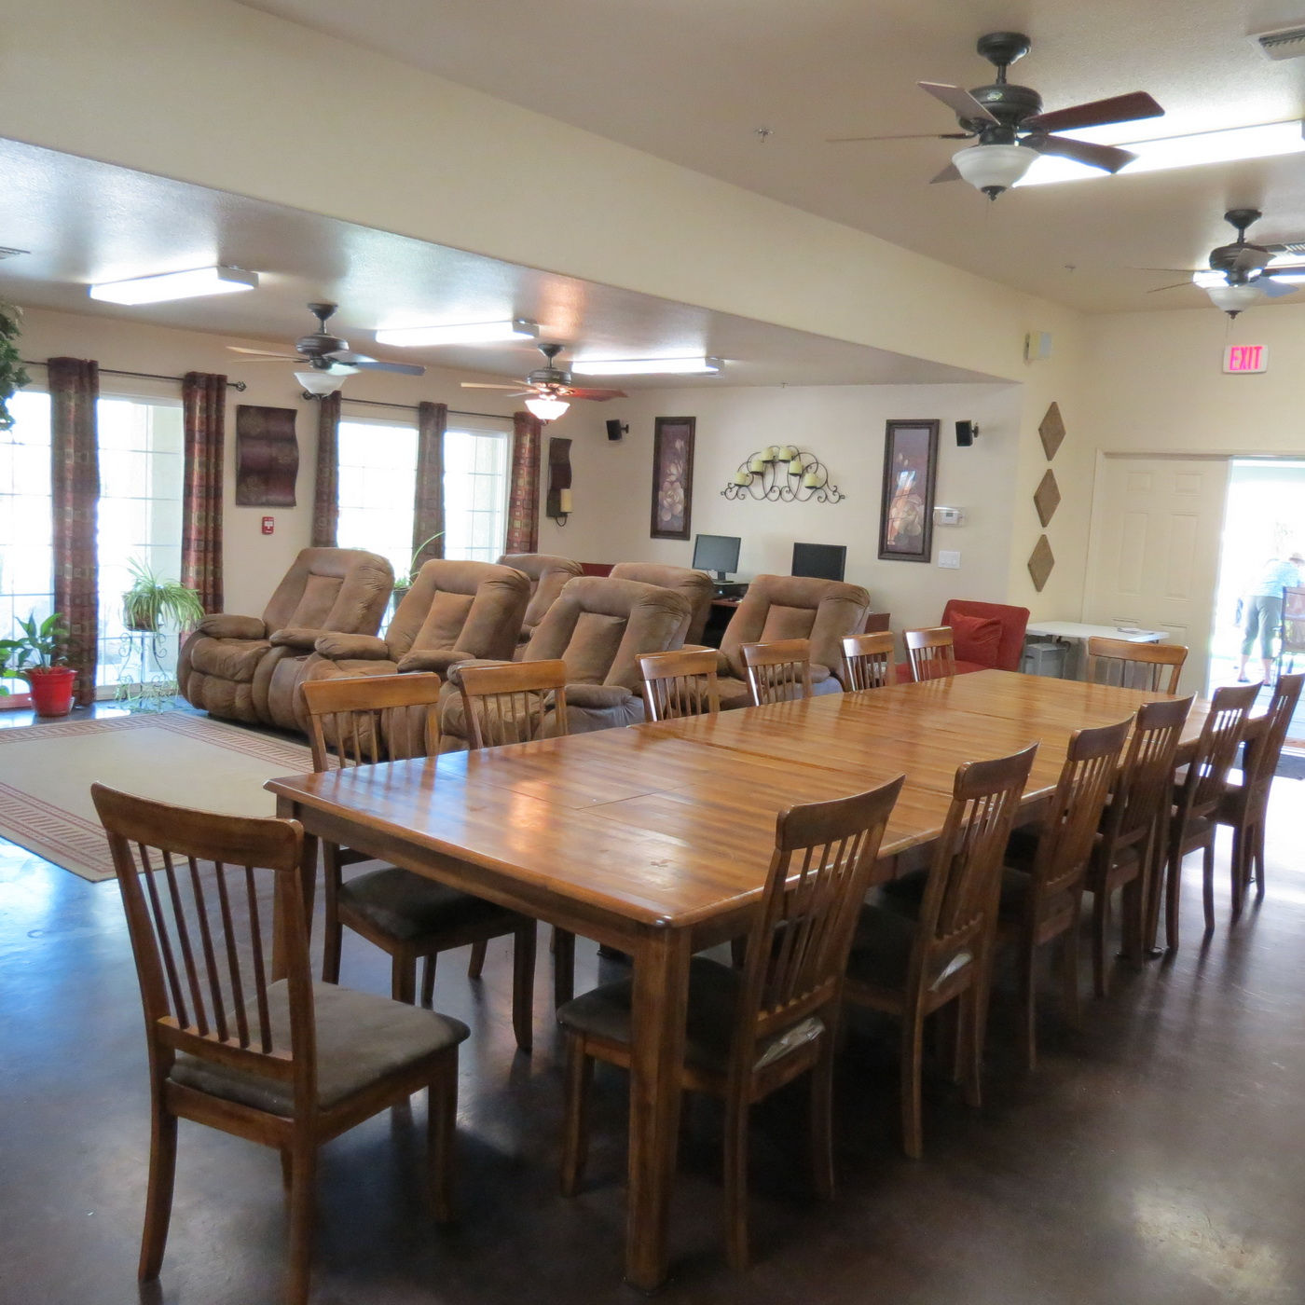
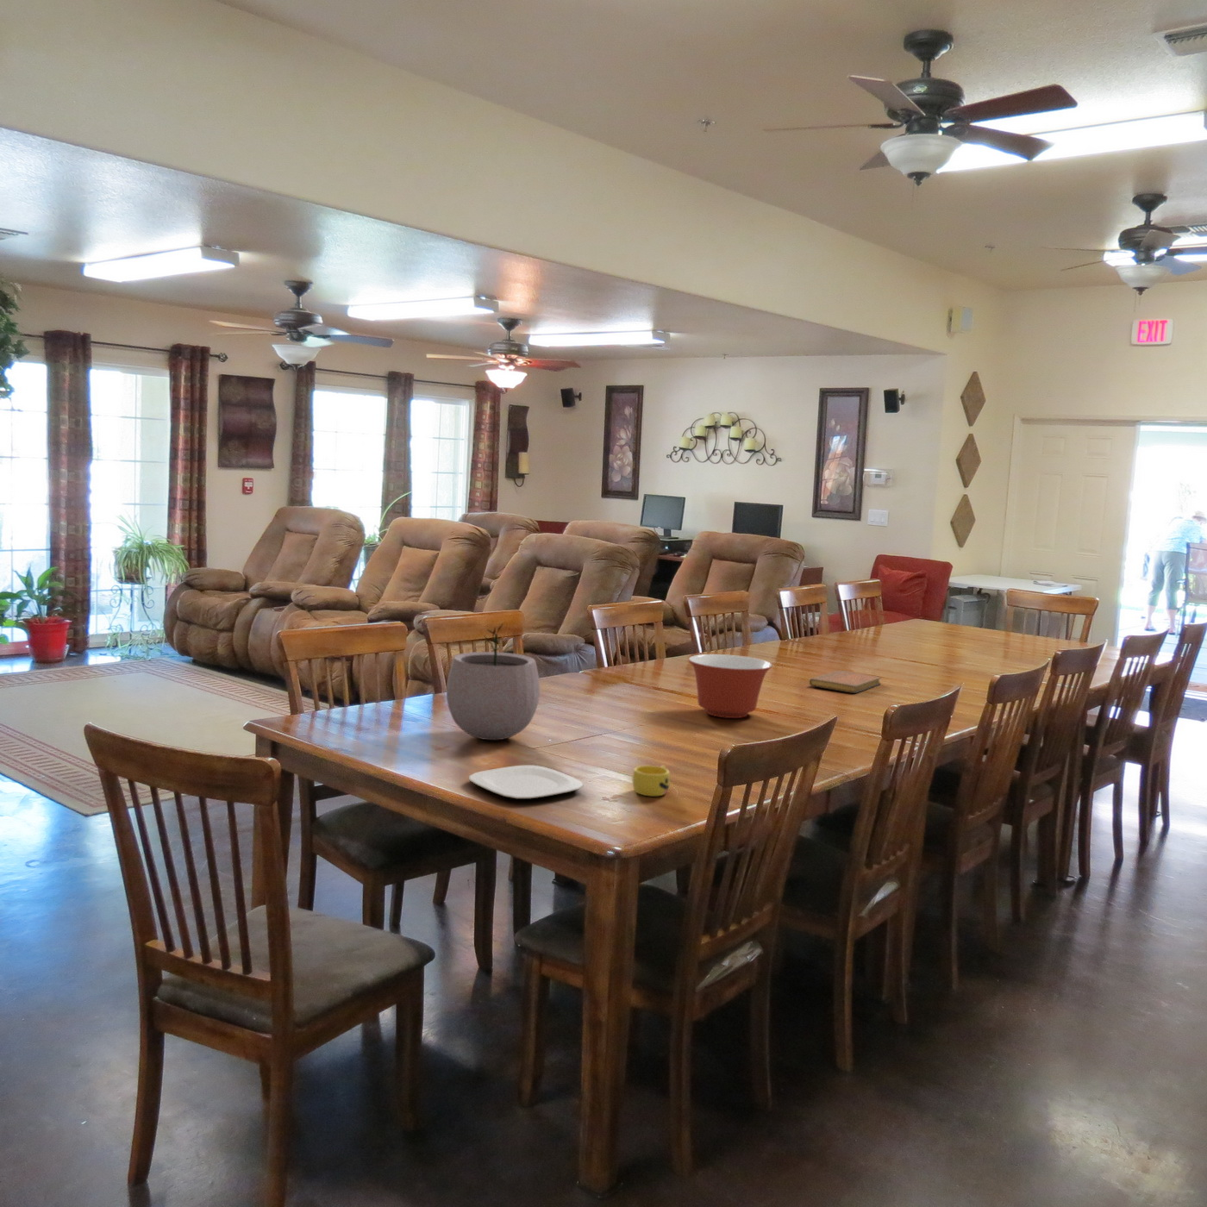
+ mixing bowl [688,653,774,720]
+ cup [632,765,671,798]
+ notebook [809,669,882,694]
+ plate [468,765,585,800]
+ plant pot [445,622,540,741]
